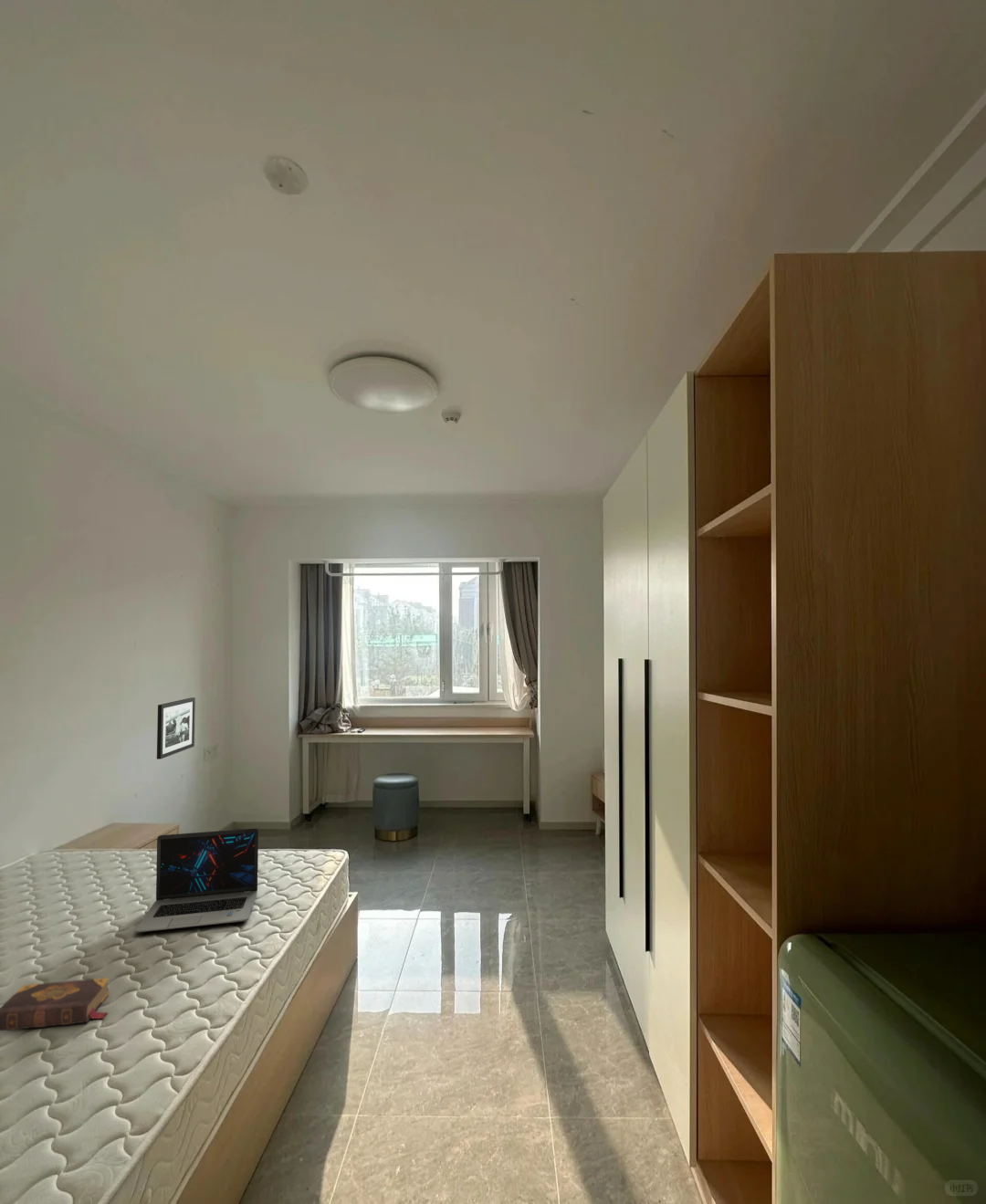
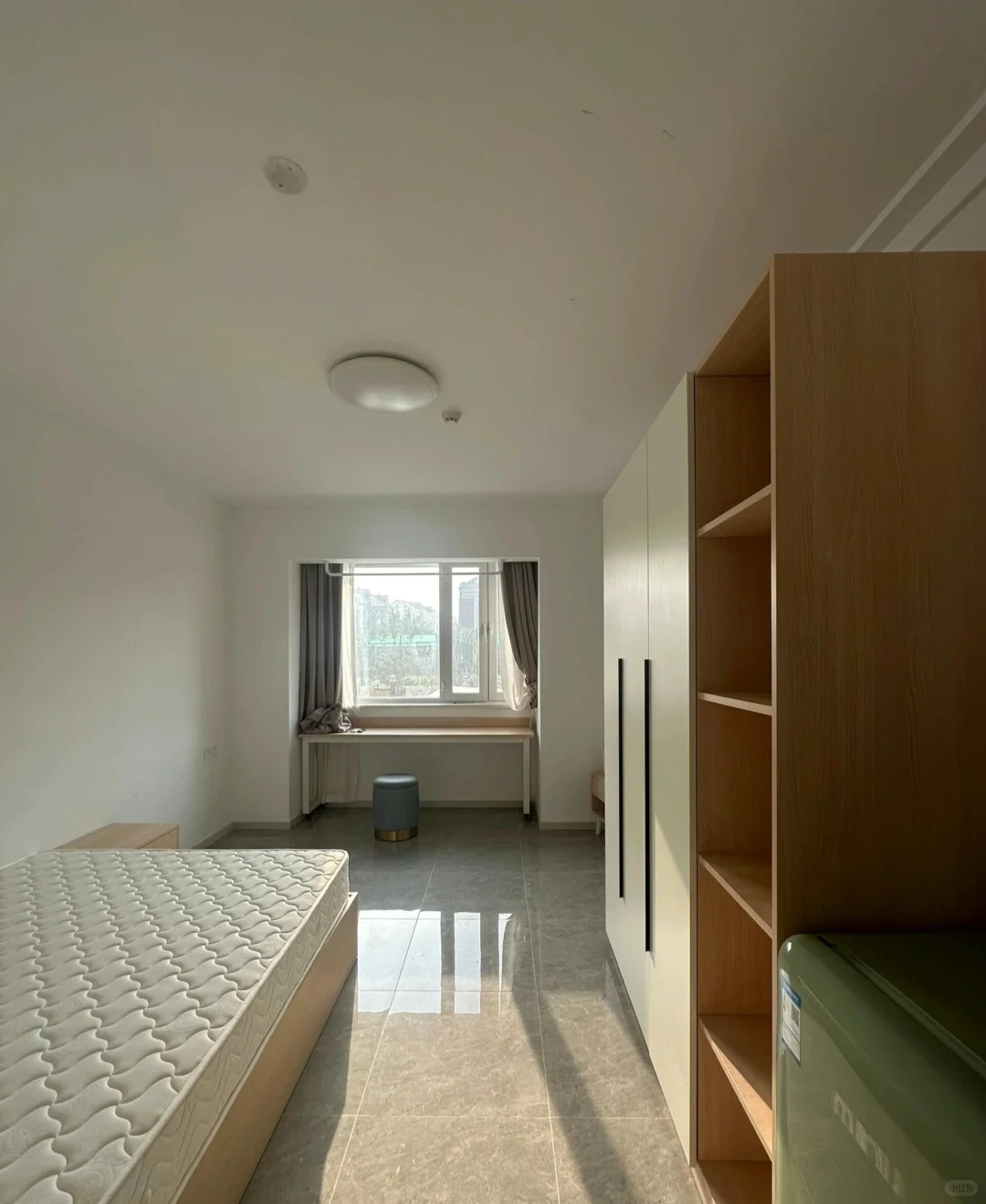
- picture frame [156,696,196,760]
- laptop [134,827,259,933]
- book [0,977,110,1031]
